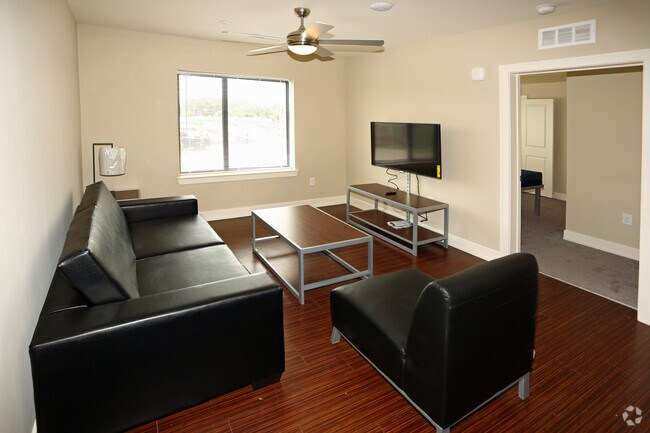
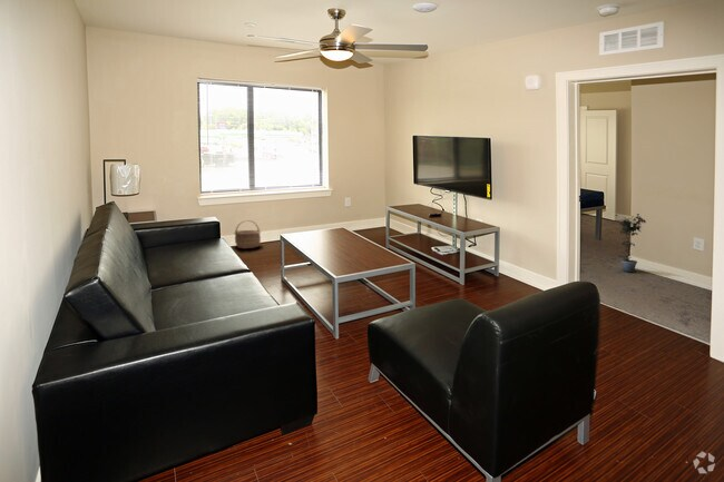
+ wicker basket [233,219,262,249]
+ potted plant [617,213,647,273]
